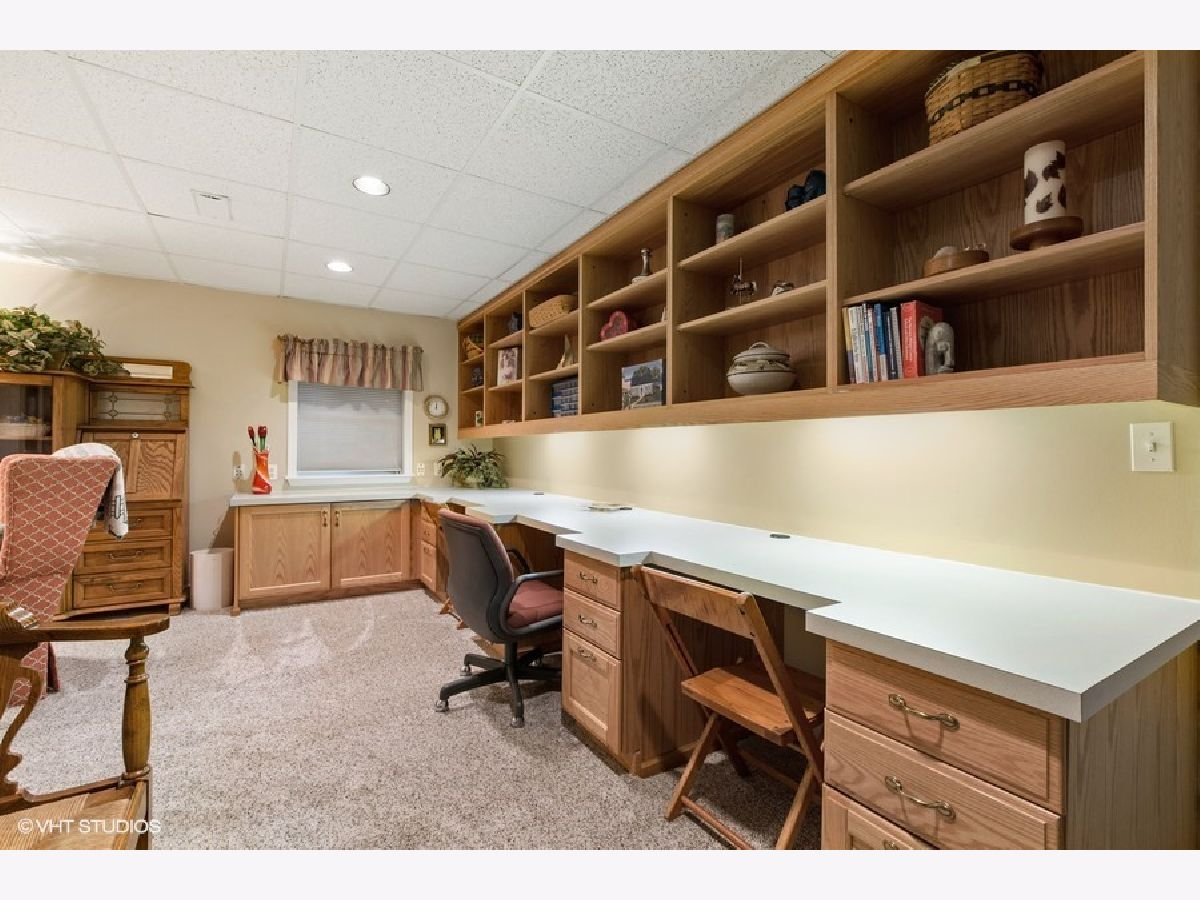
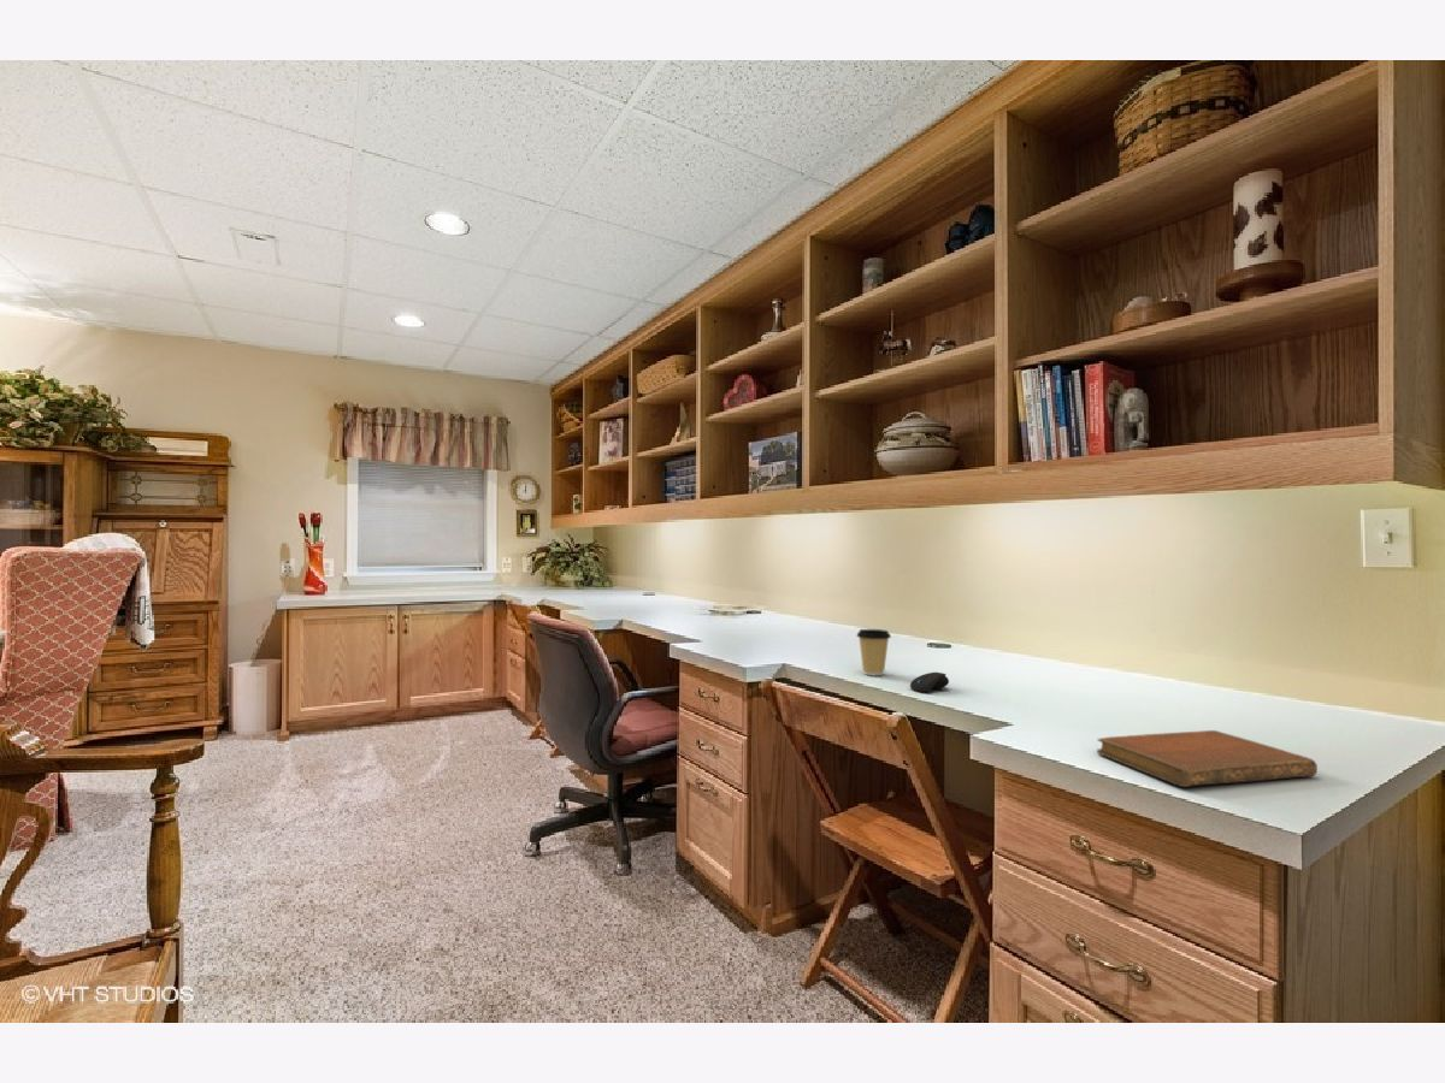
+ computer mouse [909,671,950,693]
+ notebook [1096,729,1319,788]
+ coffee cup [855,628,892,676]
